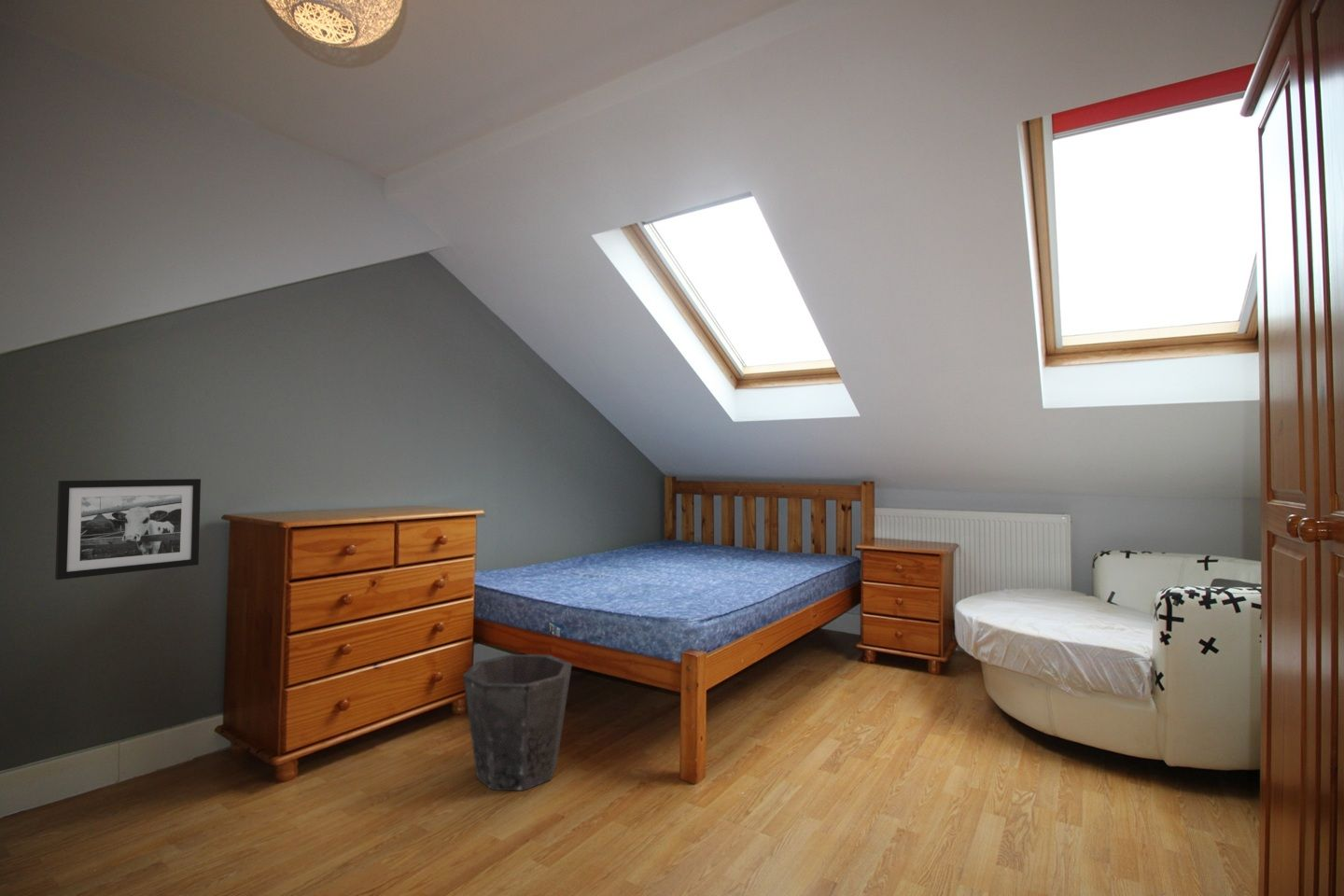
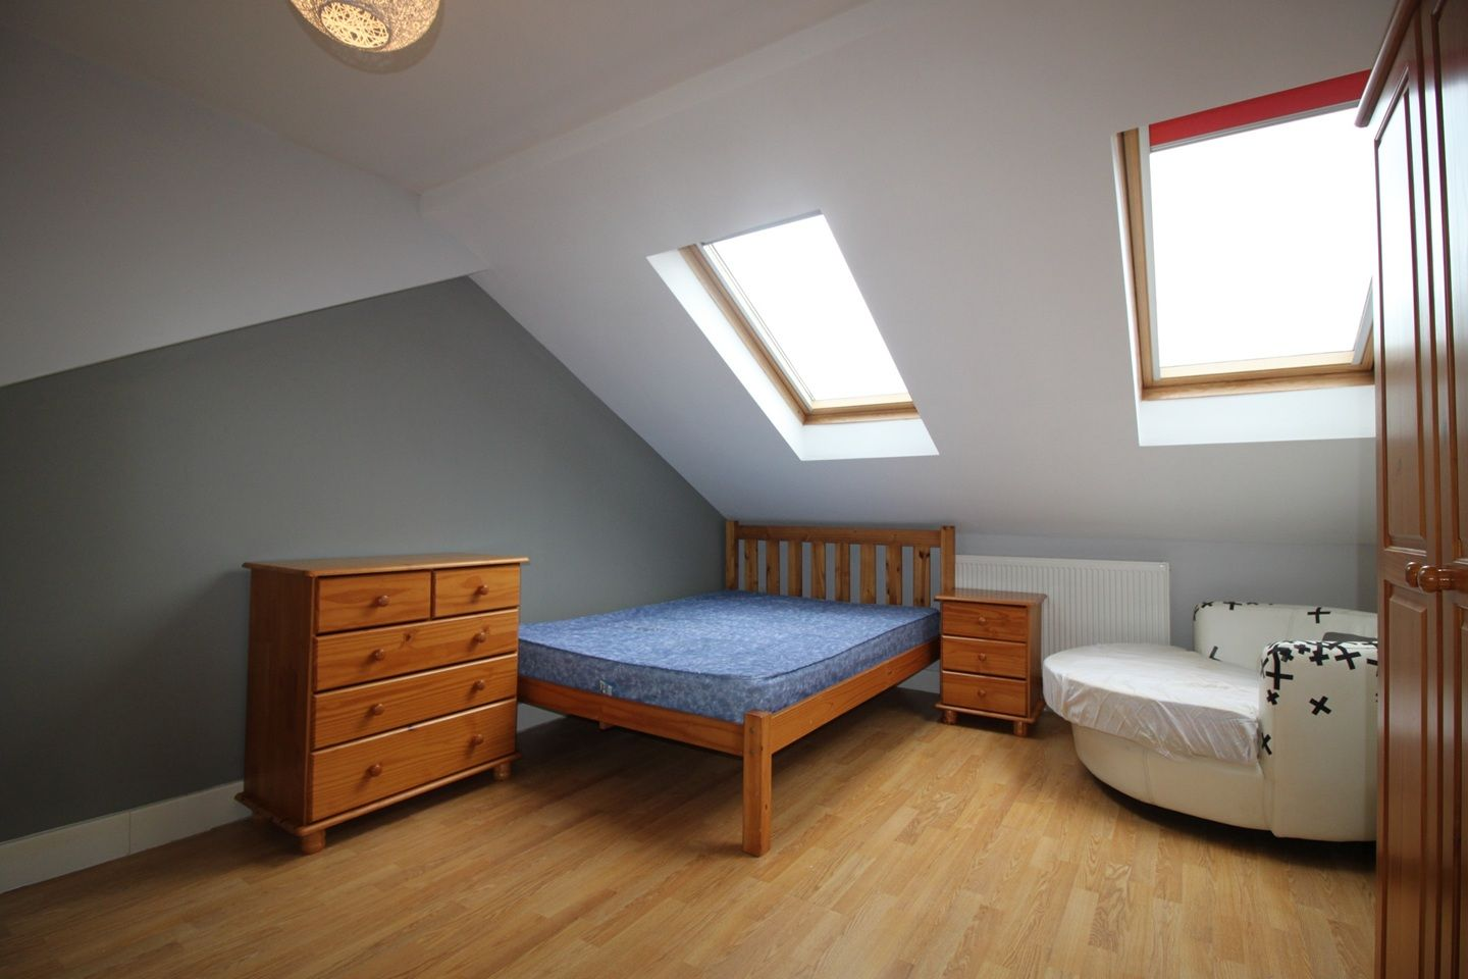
- waste bin [462,653,573,791]
- picture frame [54,478,202,581]
